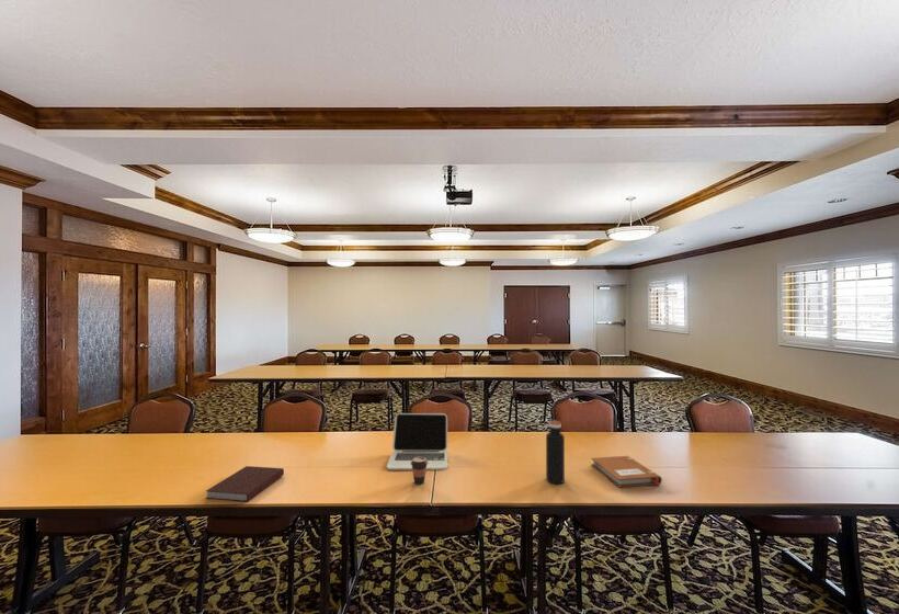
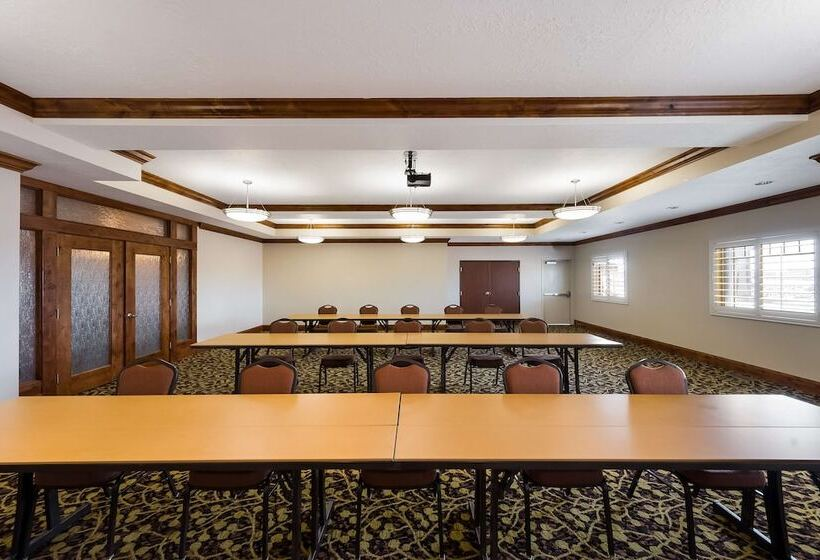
- laptop [386,412,448,471]
- notebook [590,455,663,488]
- water bottle [545,419,566,486]
- notebook [205,465,285,503]
- coffee cup [410,457,428,486]
